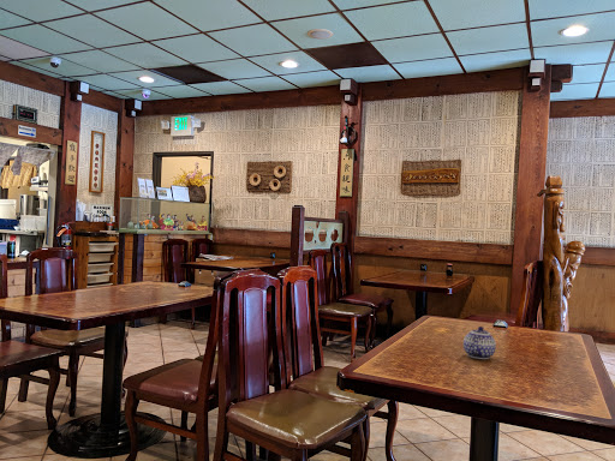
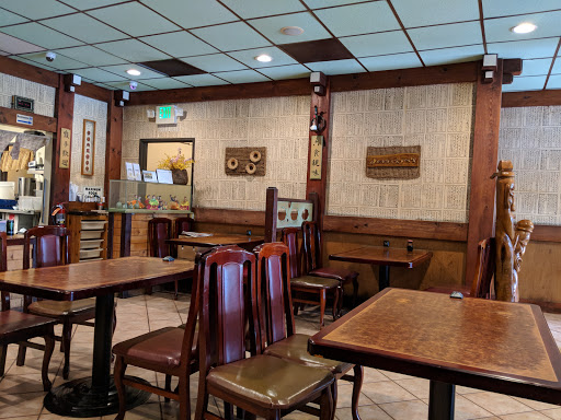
- teapot [462,325,497,360]
